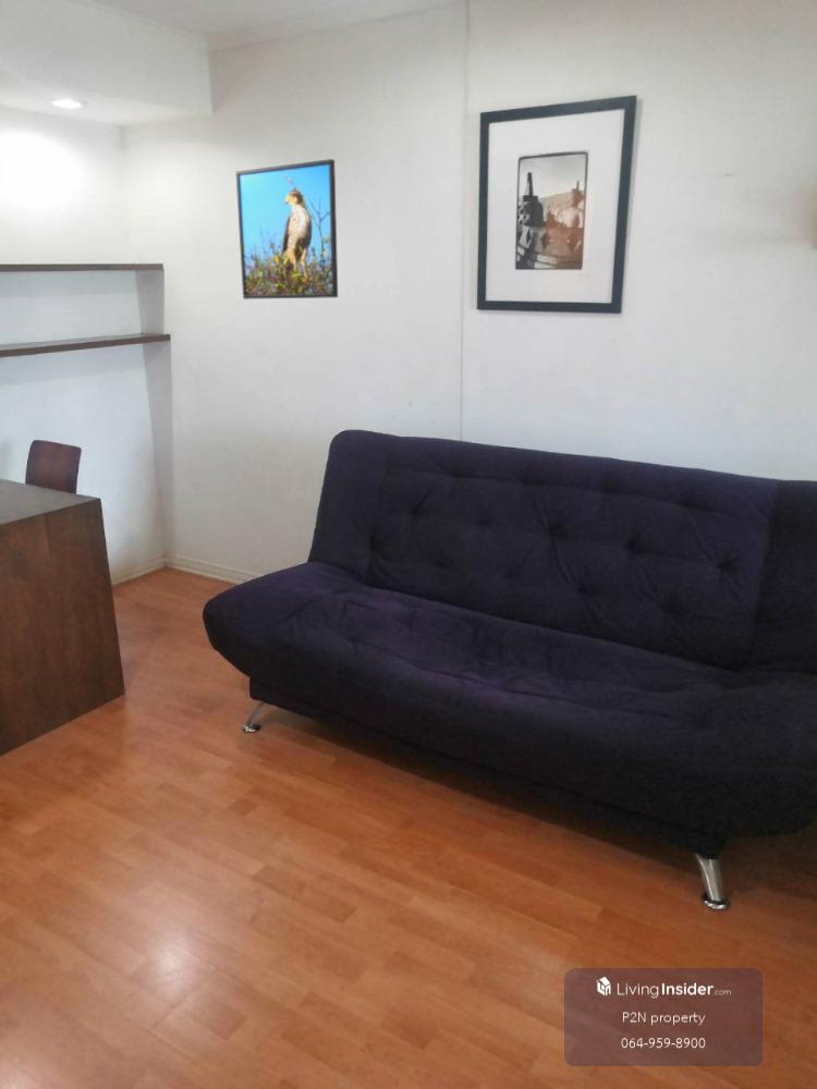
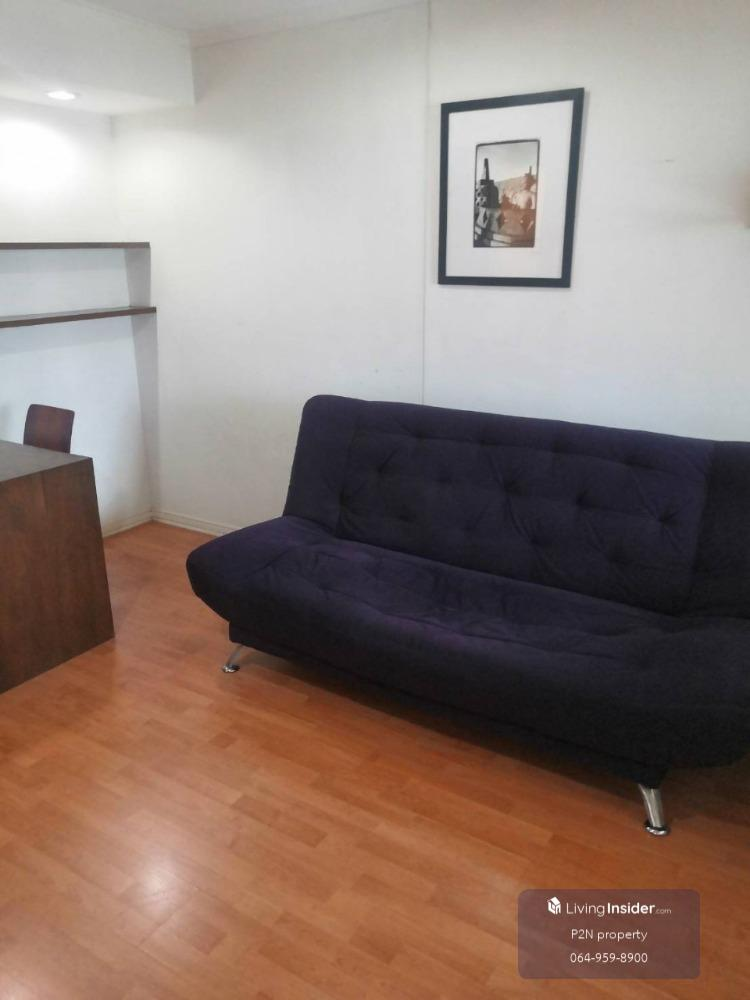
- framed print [234,158,339,301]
